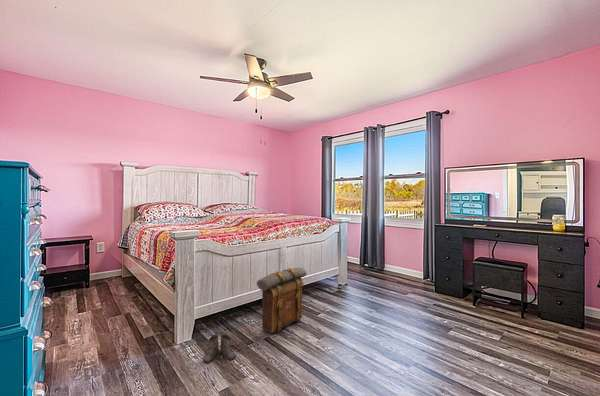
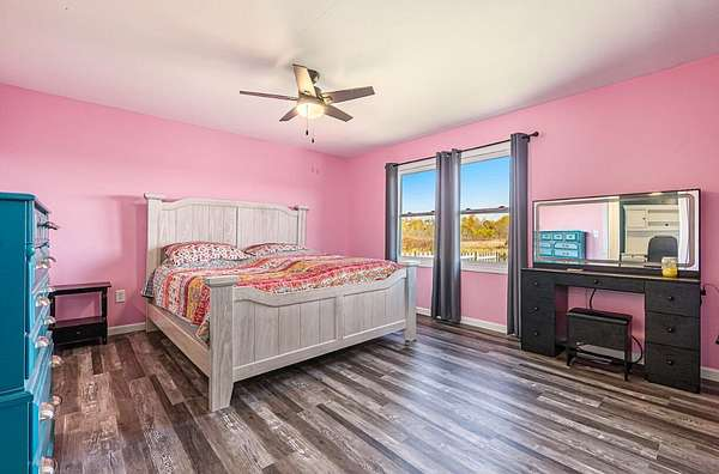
- boots [202,333,237,364]
- backpack [255,267,308,334]
